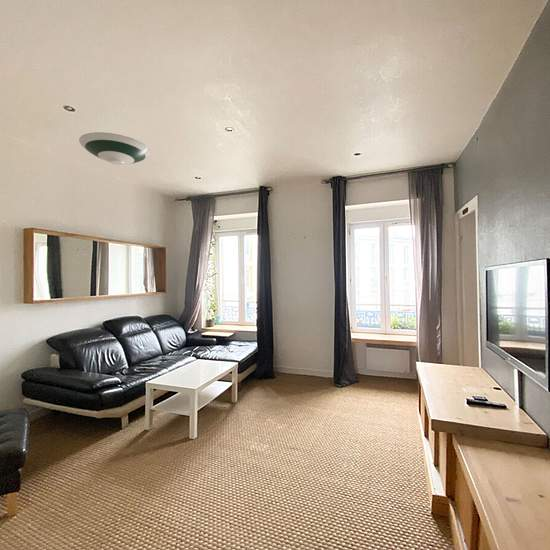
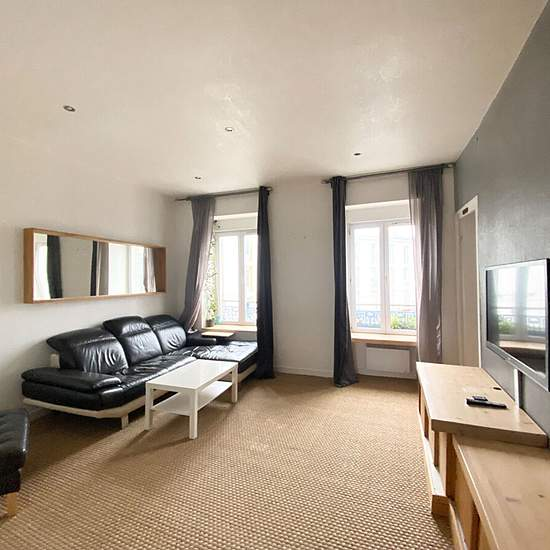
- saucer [78,131,151,166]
